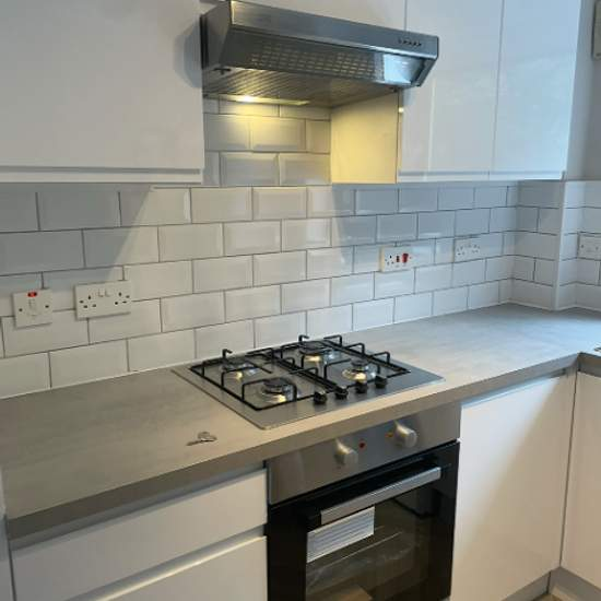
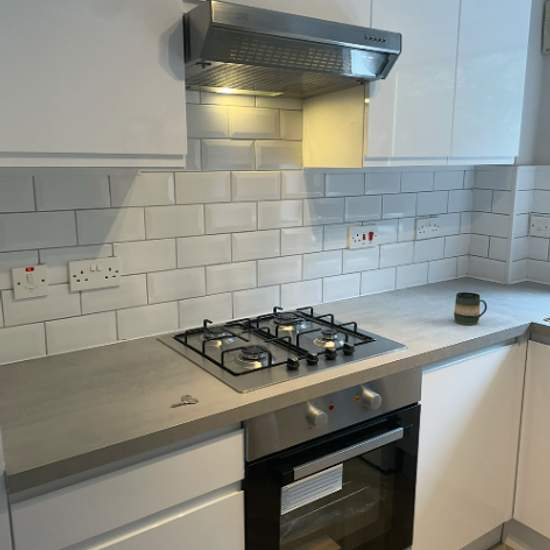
+ mug [453,291,488,326]
